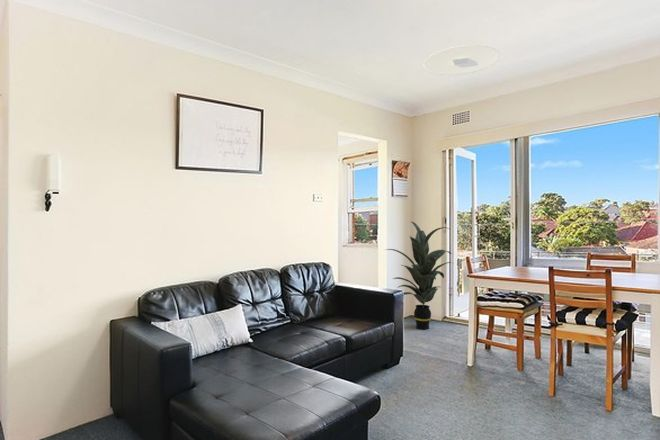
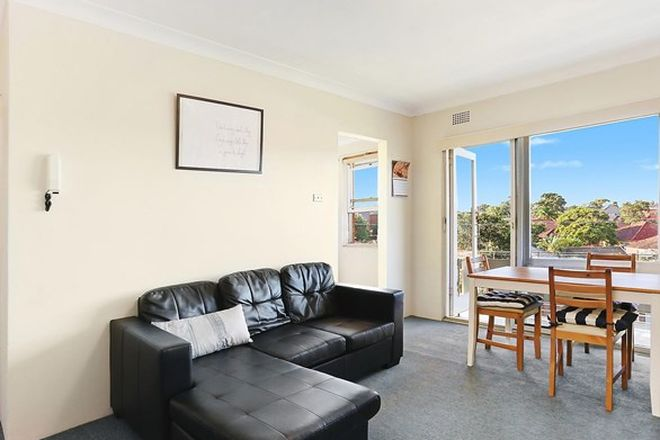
- ceiling light [423,44,501,76]
- indoor plant [385,221,453,330]
